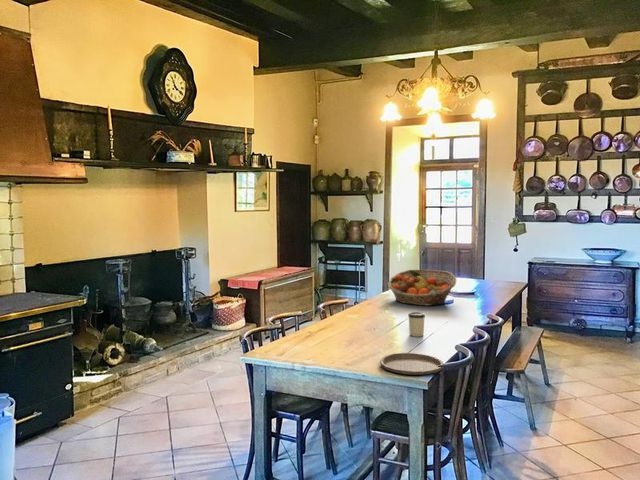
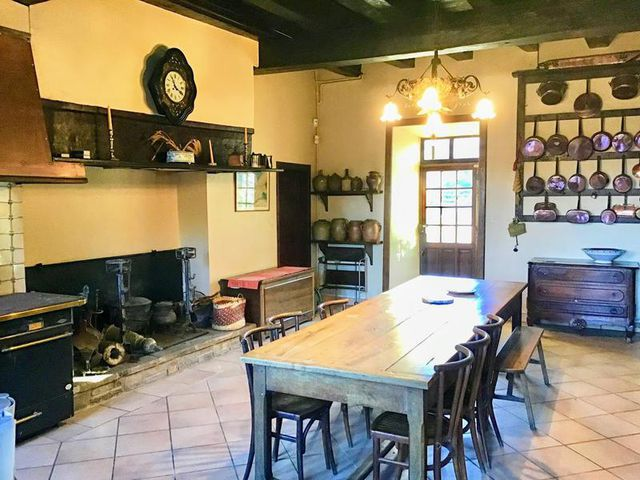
- plate [379,352,445,376]
- cup [407,311,426,338]
- fruit basket [387,268,457,307]
